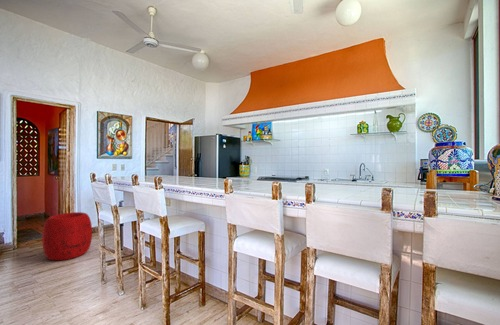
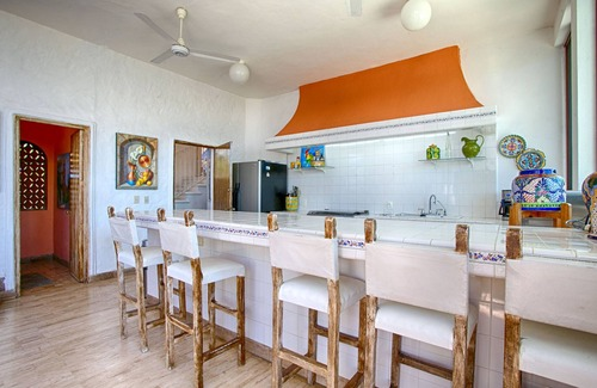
- pouf [41,211,93,262]
